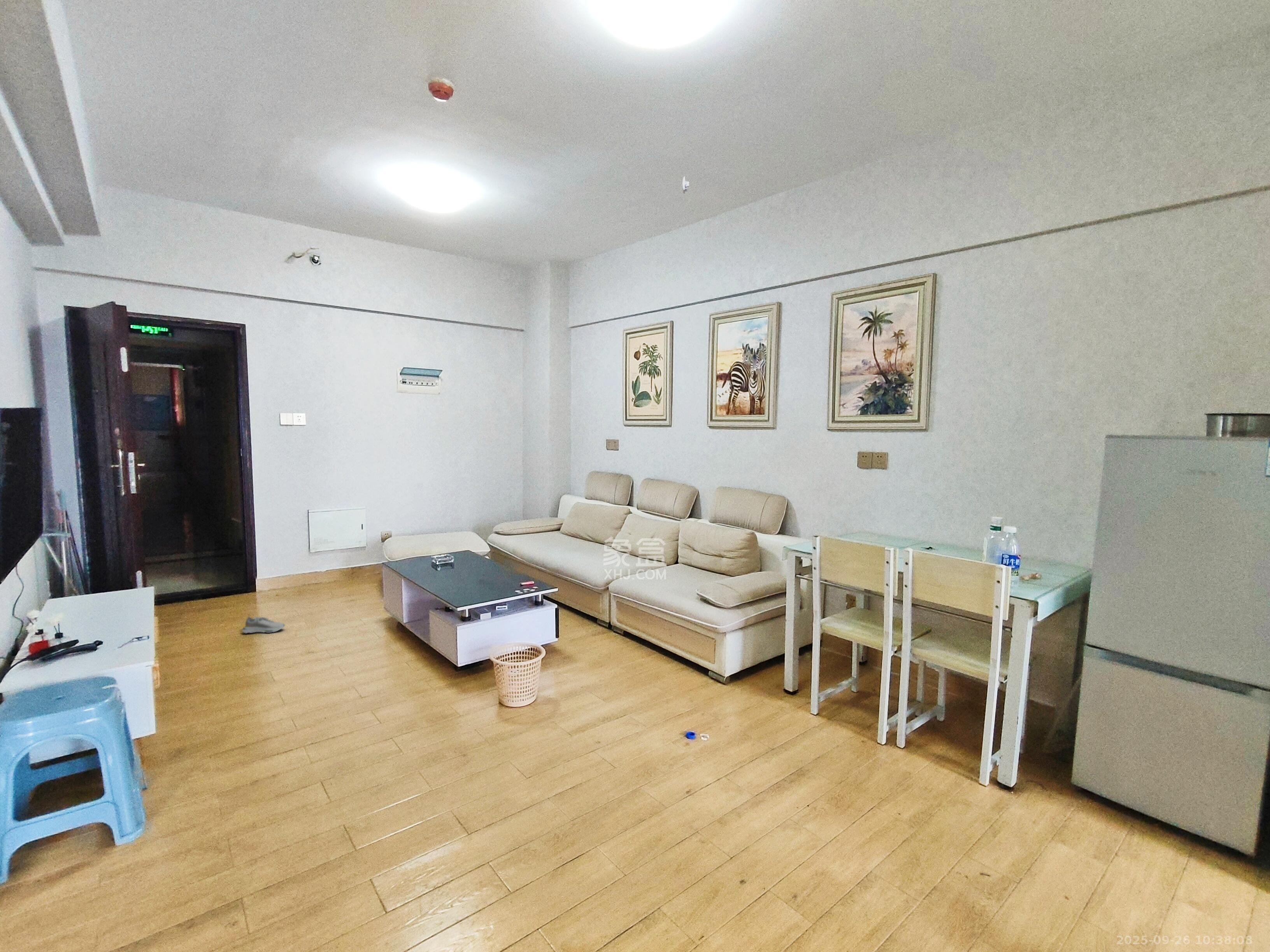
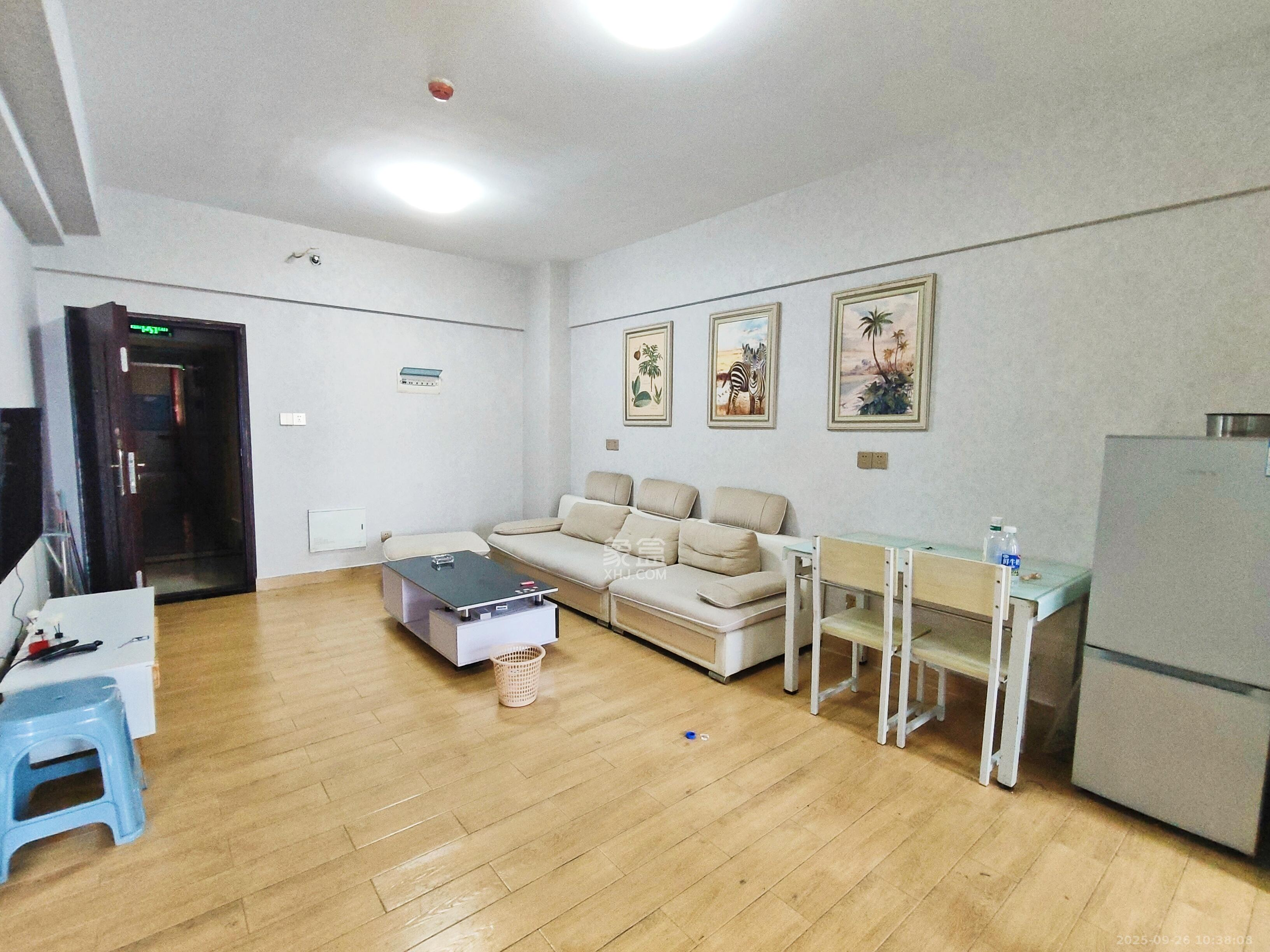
- shoe [242,614,285,634]
- smoke detector [682,176,690,194]
